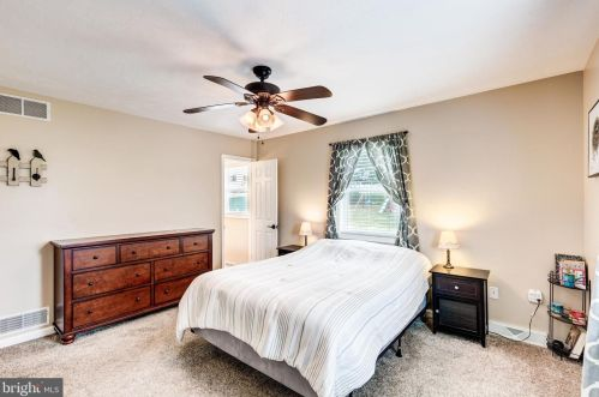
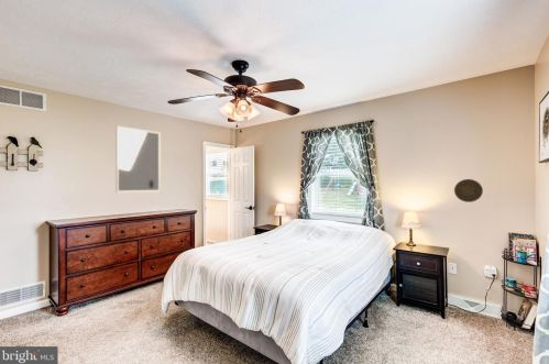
+ home mirror [114,124,162,194]
+ decorative plate [453,178,484,203]
